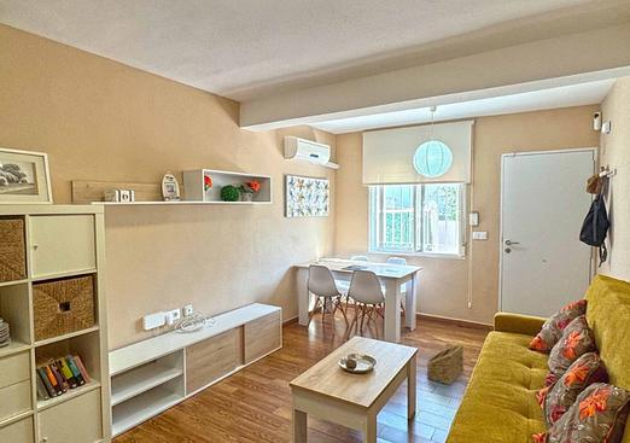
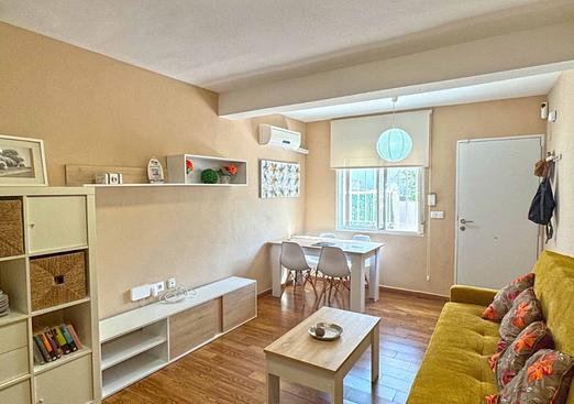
- basket [426,343,465,386]
